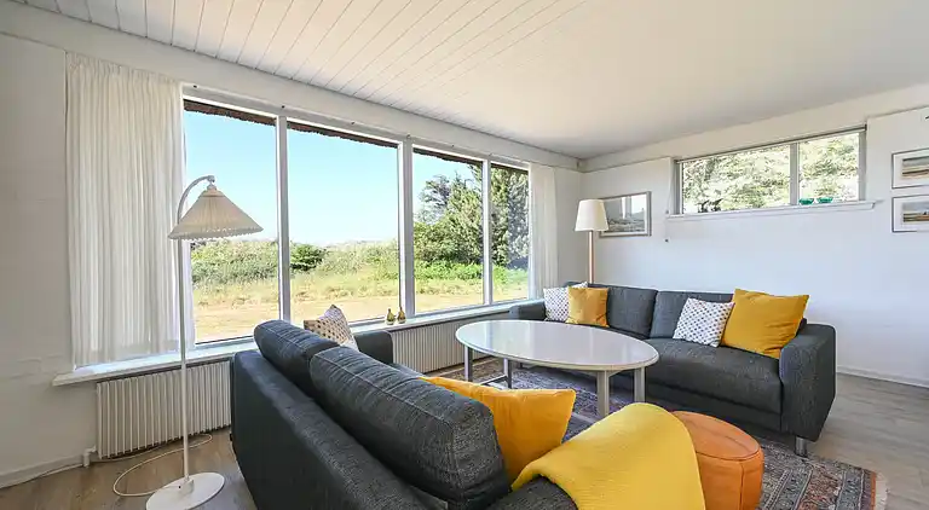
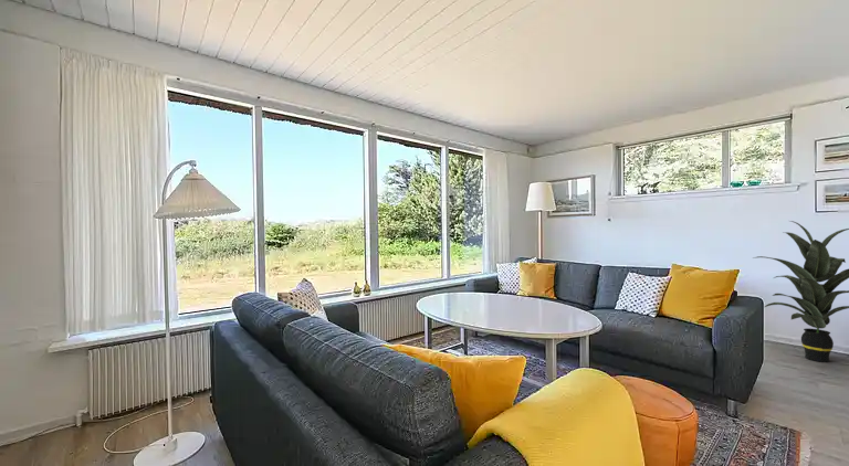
+ indoor plant [752,220,849,363]
